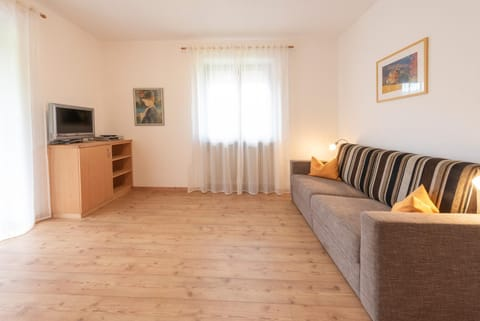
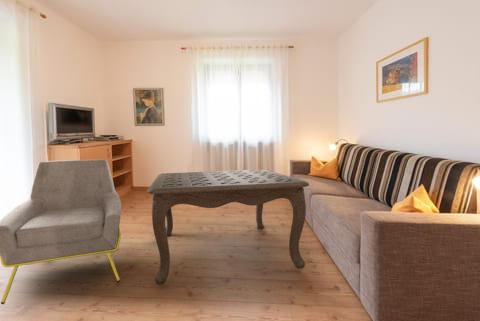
+ armchair [0,158,122,305]
+ coffee table [146,169,310,286]
